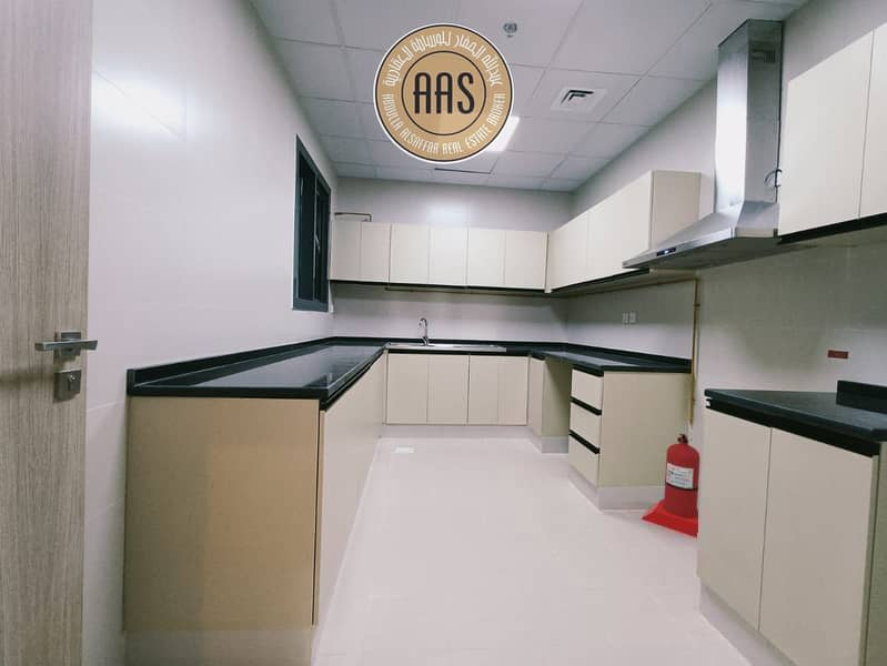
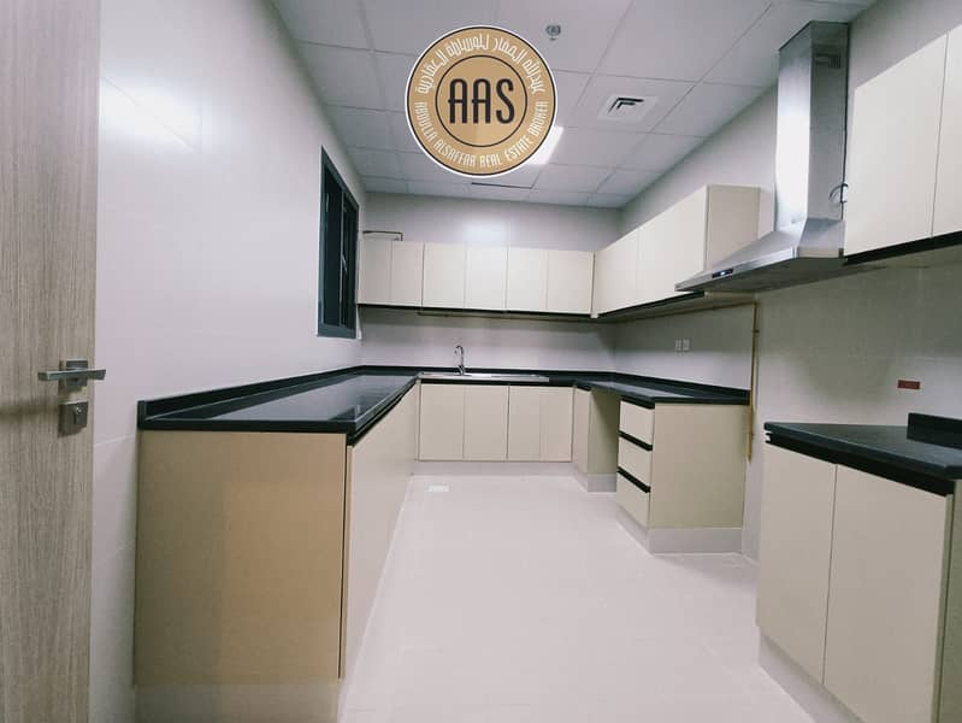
- fire extinguisher [639,433,702,538]
